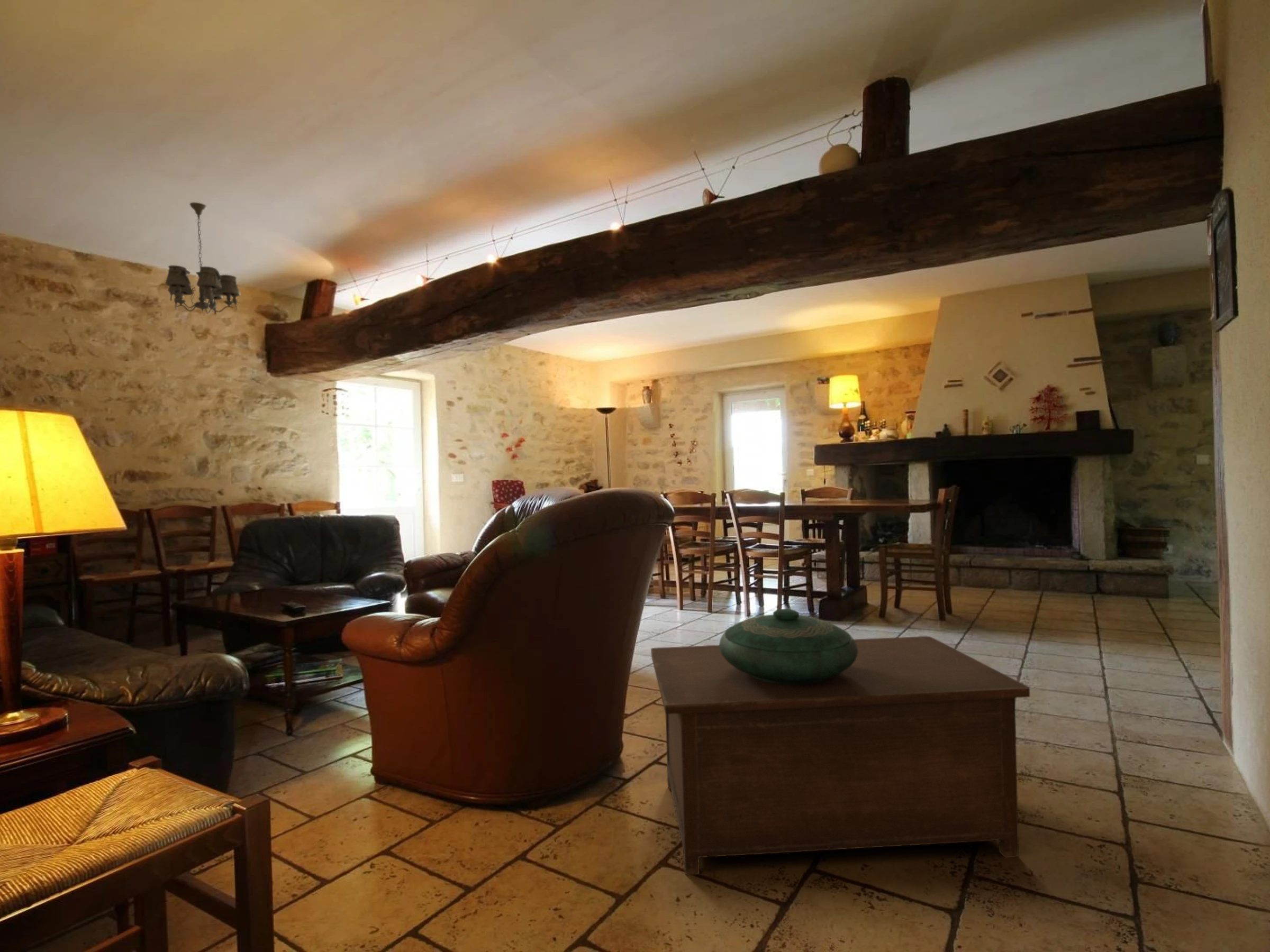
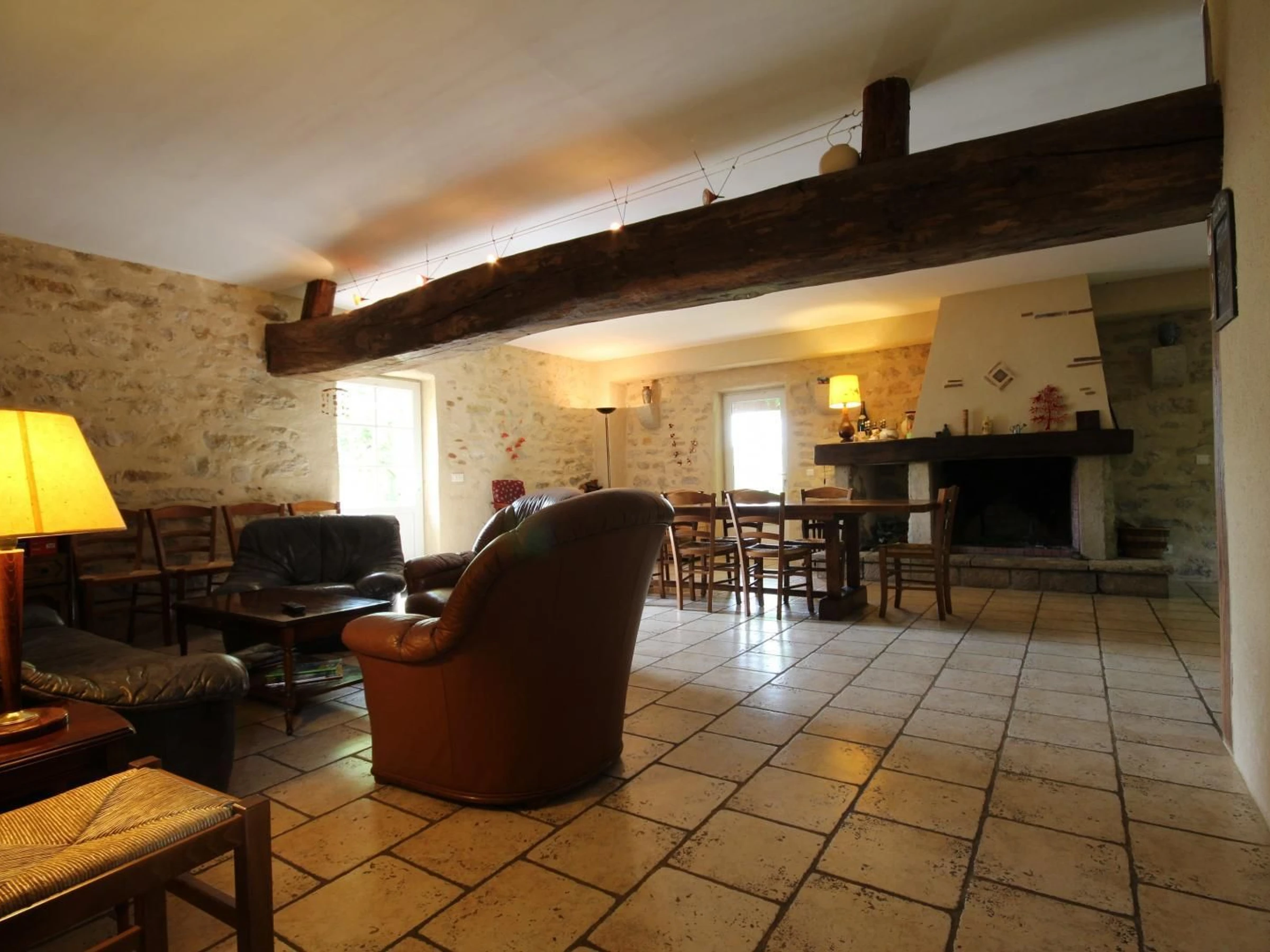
- cabinet [650,636,1030,875]
- decorative bowl [719,608,858,685]
- chandelier [165,202,241,315]
